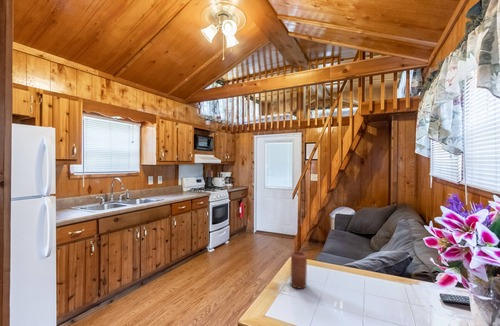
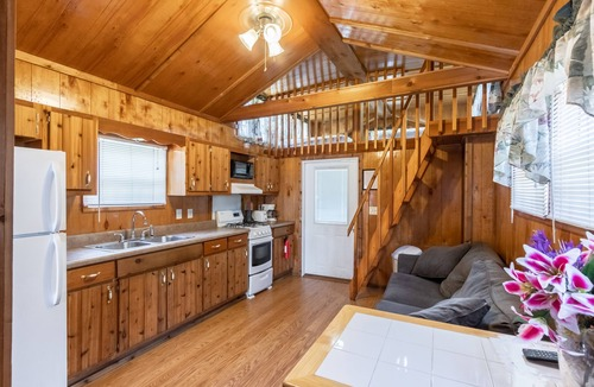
- candle [289,251,308,290]
